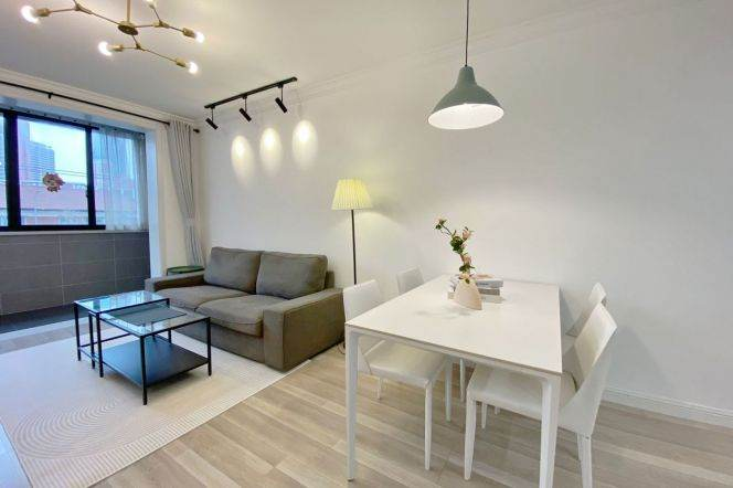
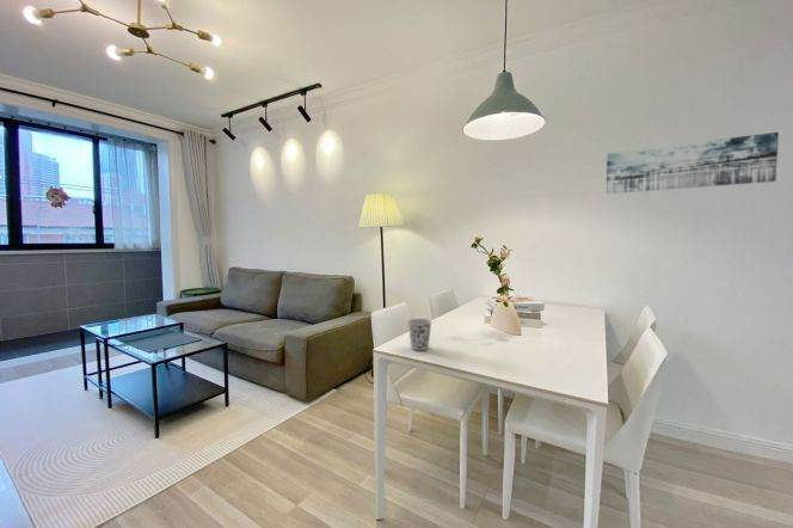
+ wall art [605,131,780,195]
+ cup [406,318,434,351]
